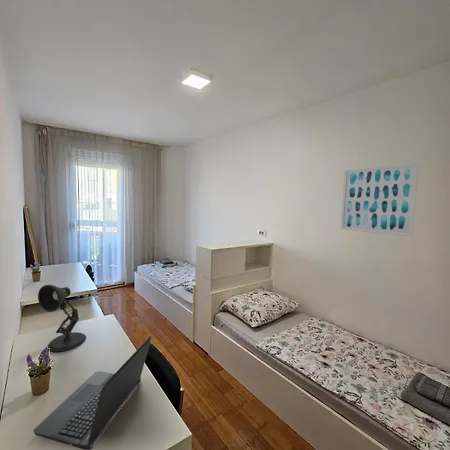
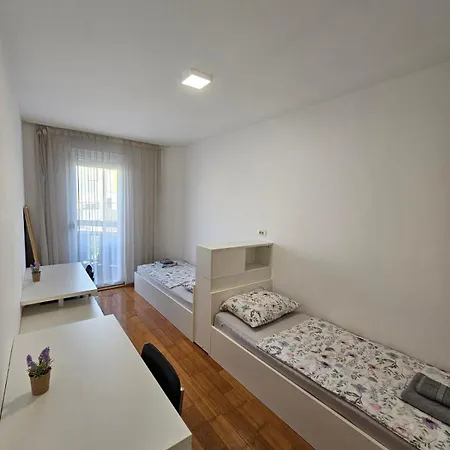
- desk lamp [37,284,87,352]
- wall art [339,162,420,237]
- laptop computer [33,335,152,450]
